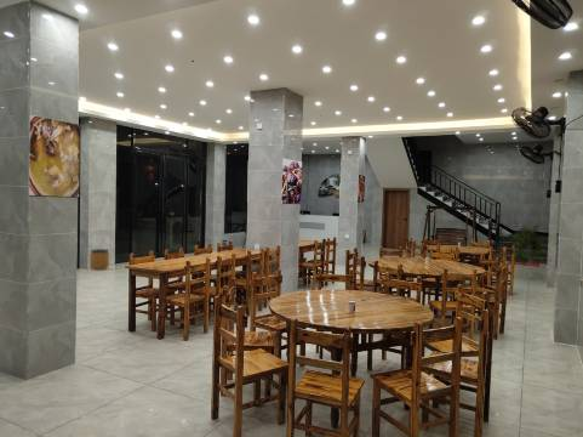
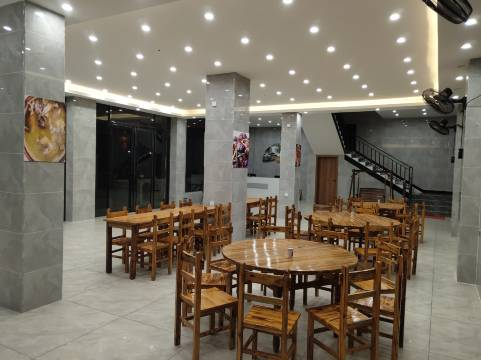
- trash can [88,248,110,271]
- indoor plant [509,225,549,280]
